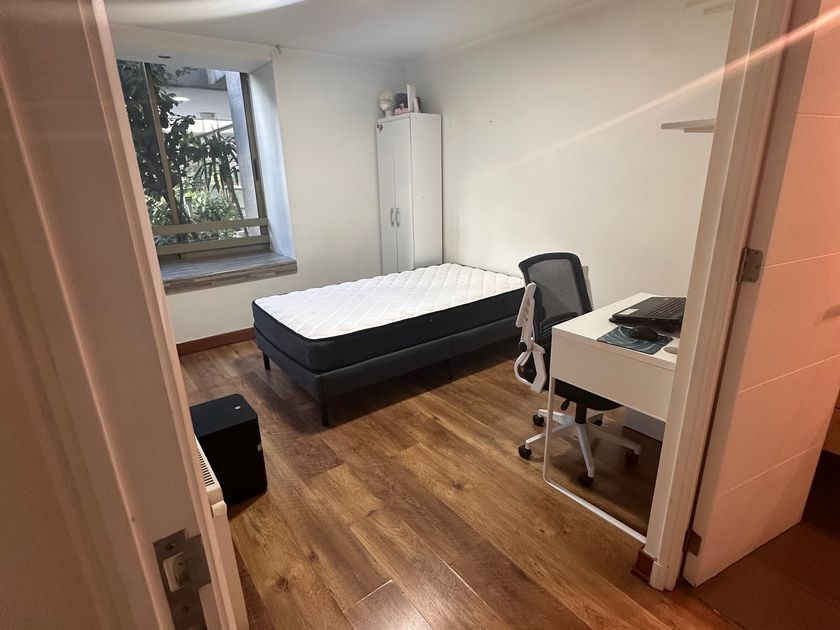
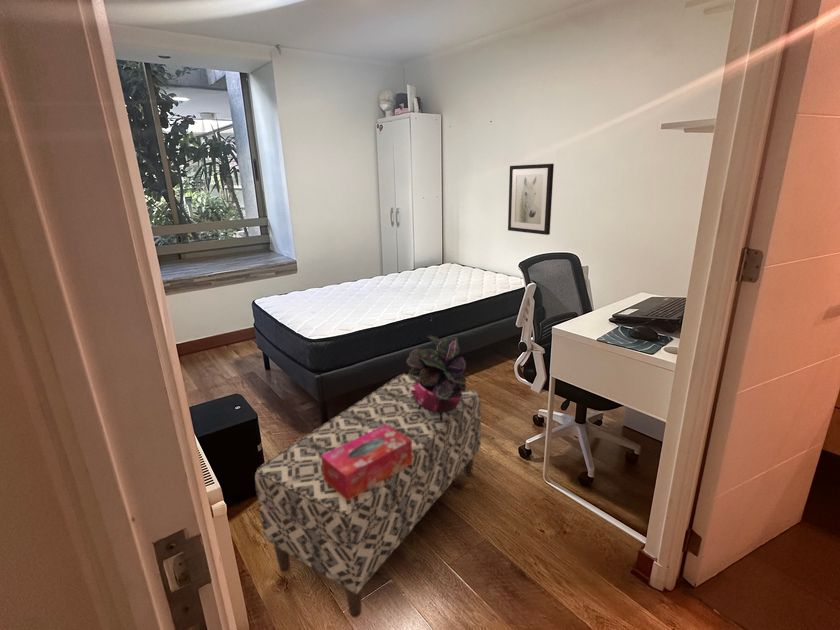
+ potted plant [405,334,468,421]
+ bench [254,373,482,618]
+ tissue box [321,425,412,501]
+ wall art [507,163,555,236]
